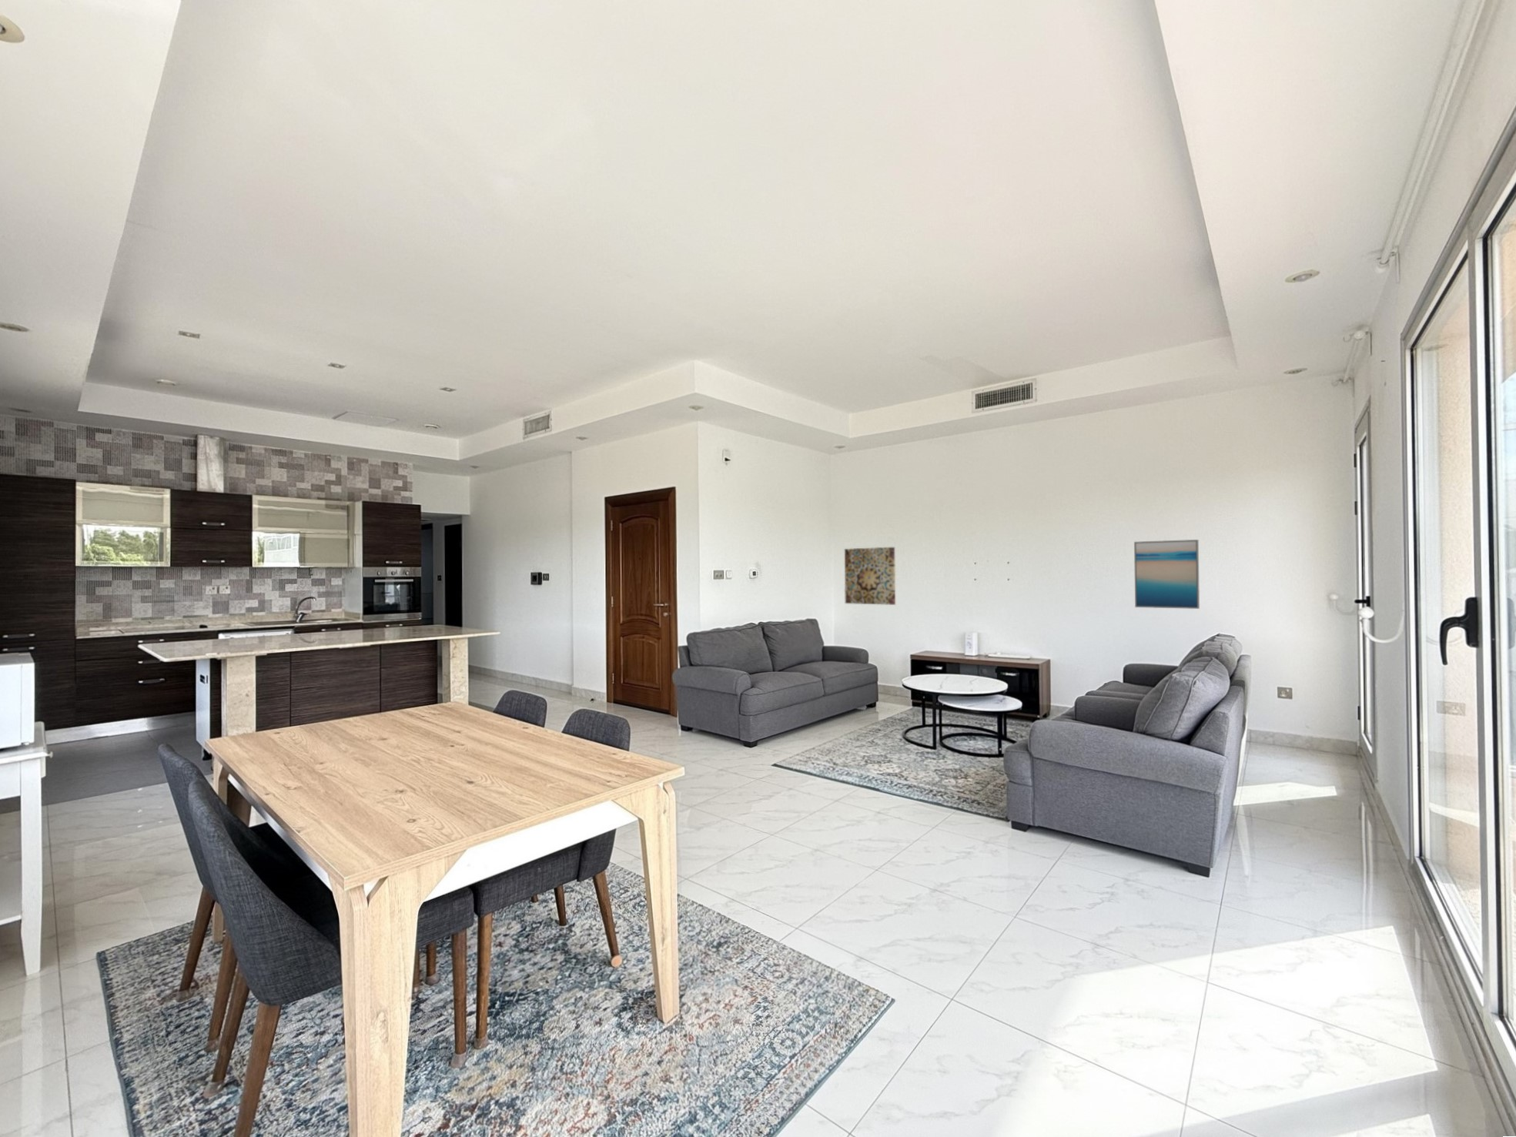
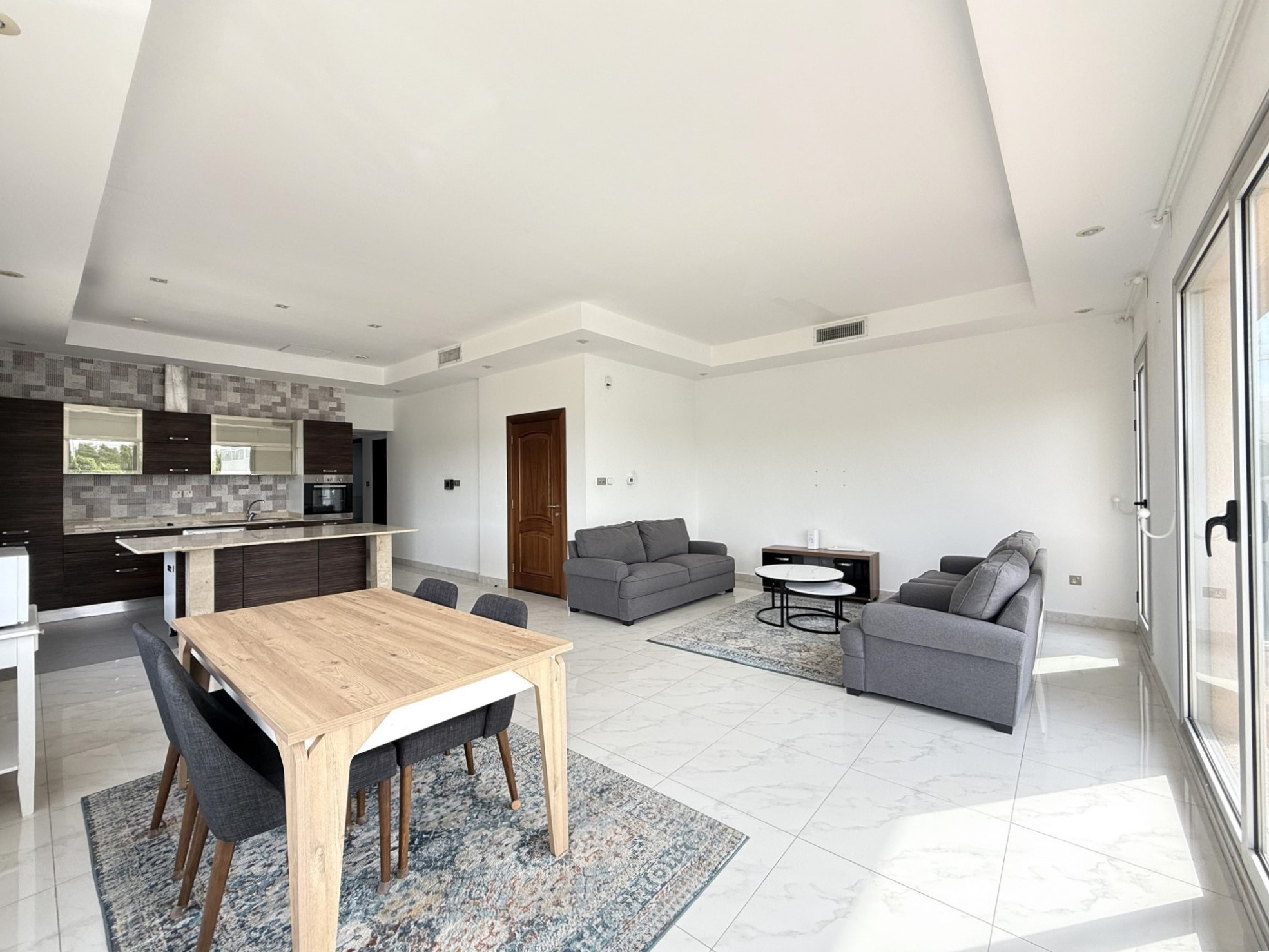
- wall art [1134,539,1201,609]
- wall art [843,547,896,606]
